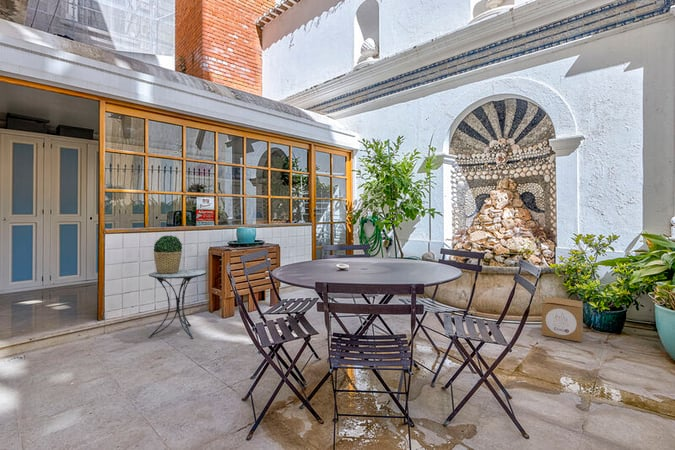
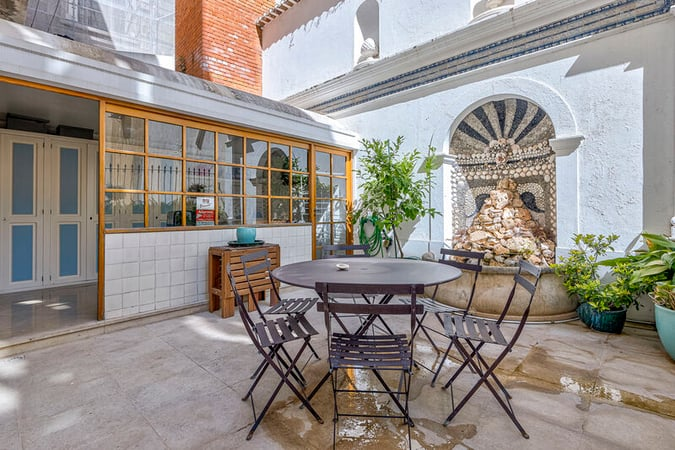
- side table [148,268,207,339]
- cardboard box [541,296,584,343]
- potted plant [153,235,183,274]
